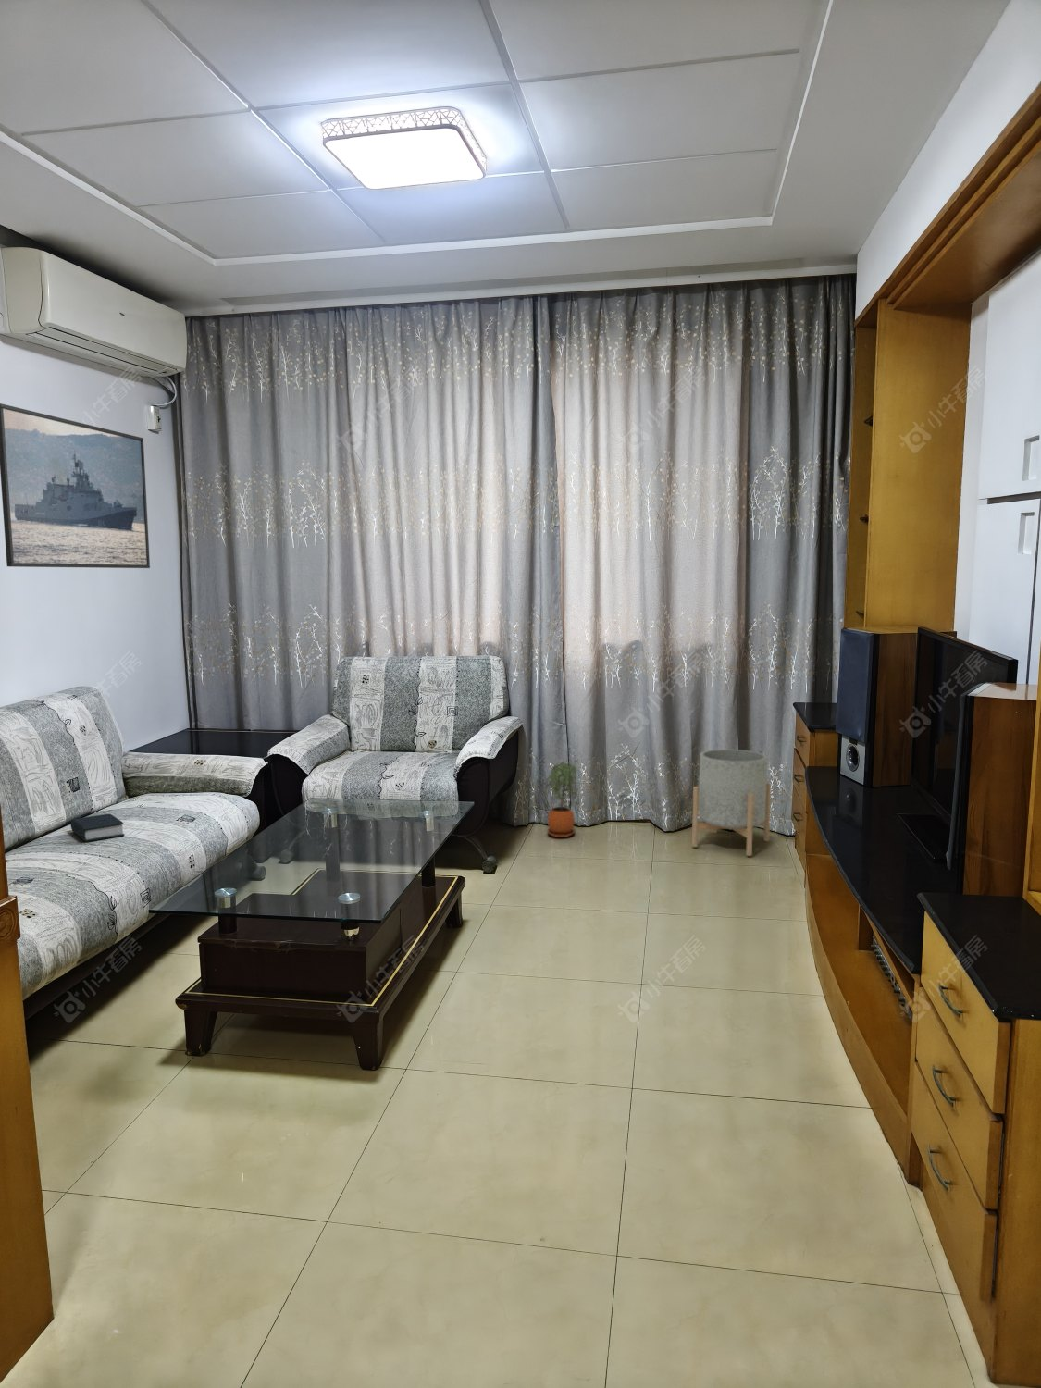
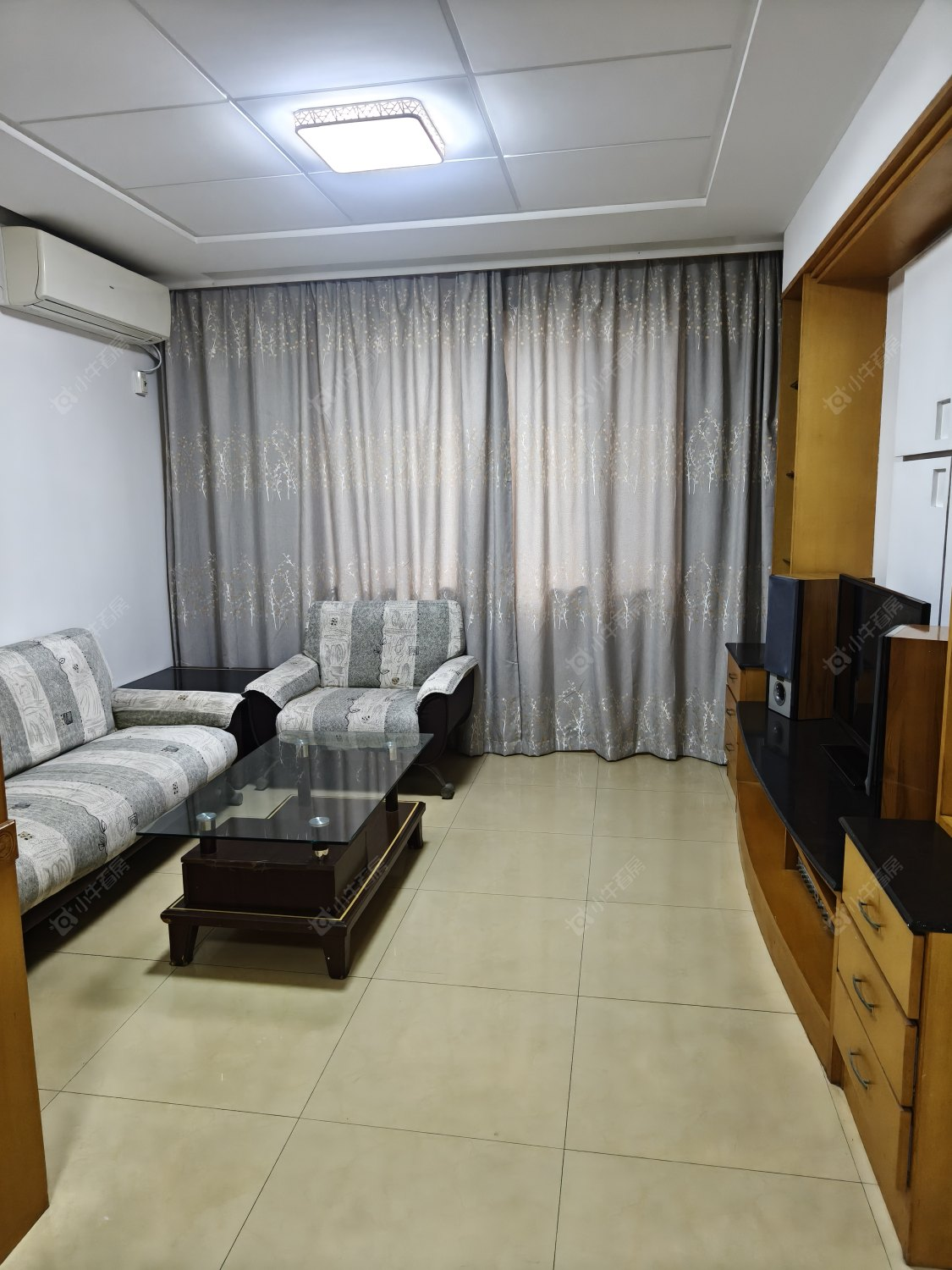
- book [70,812,125,843]
- potted plant [542,763,577,838]
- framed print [0,402,151,569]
- planter [691,749,772,857]
